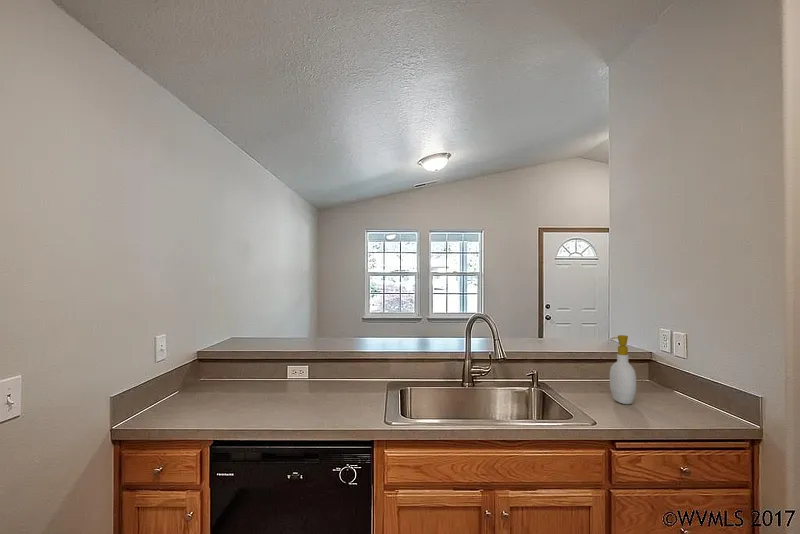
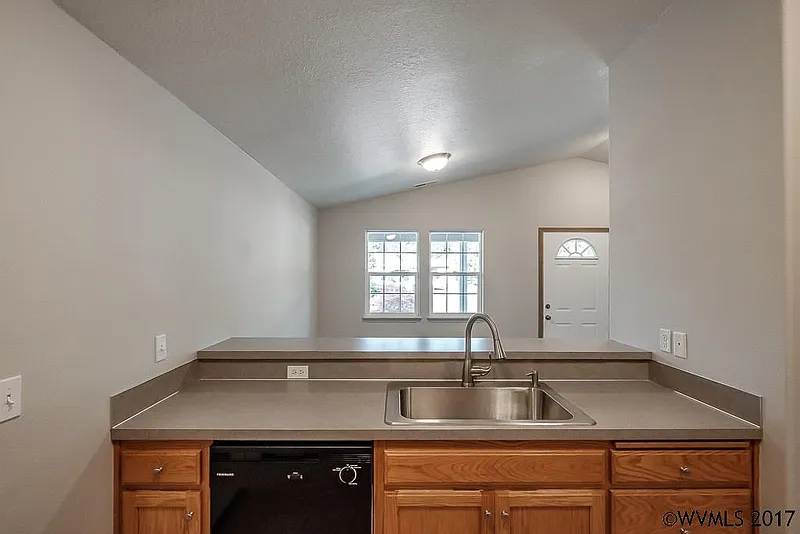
- soap bottle [609,334,637,405]
